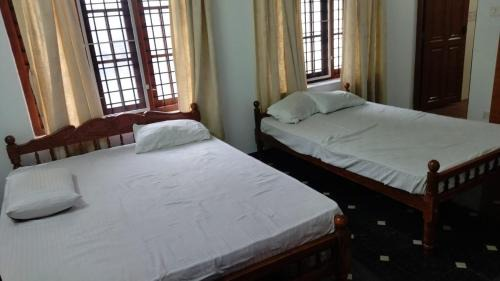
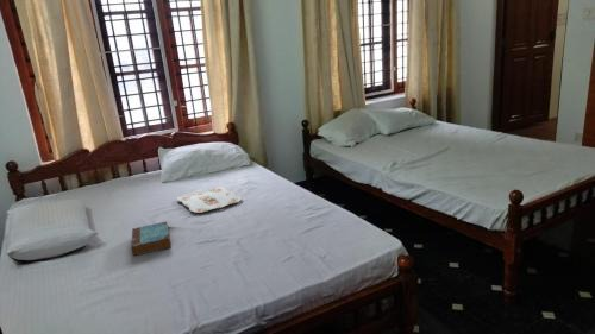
+ book [131,221,173,257]
+ serving tray [176,185,243,214]
